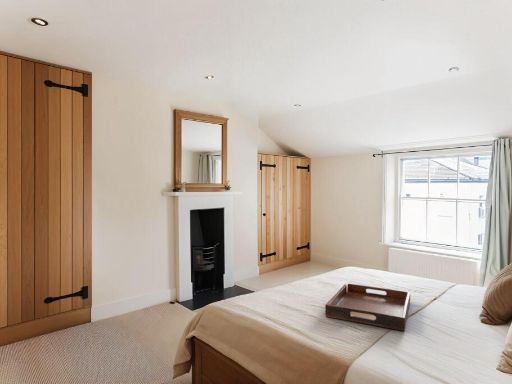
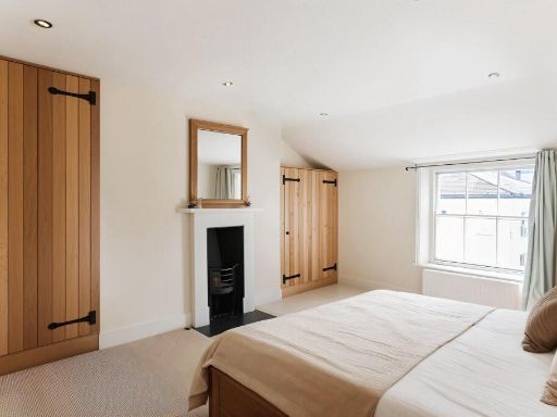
- serving tray [324,283,411,332]
